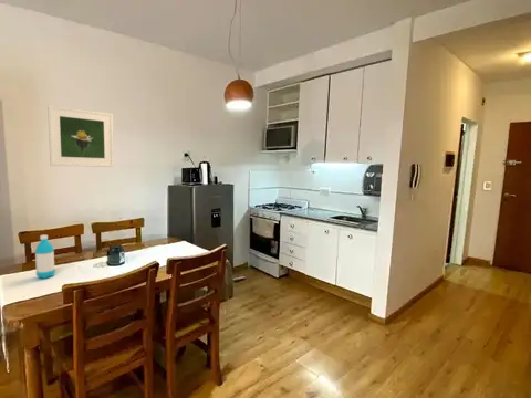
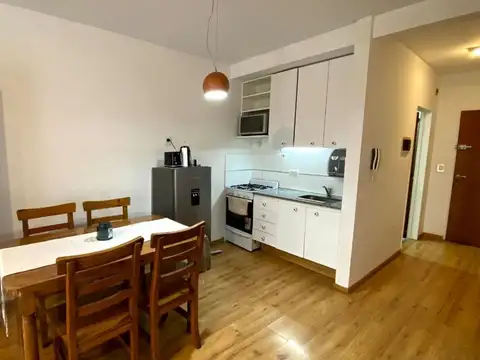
- water bottle [34,234,56,280]
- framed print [46,104,115,168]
